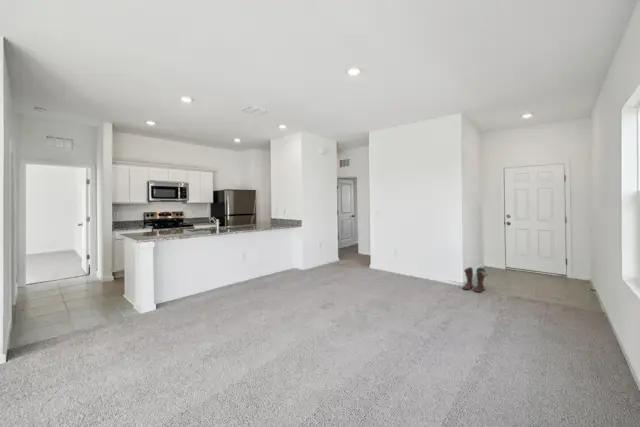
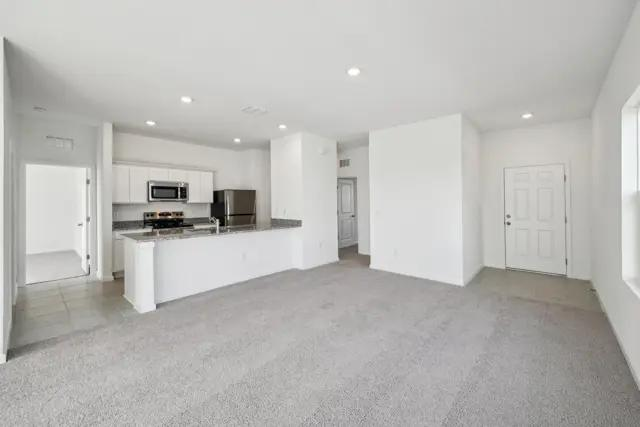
- boots [461,266,489,293]
